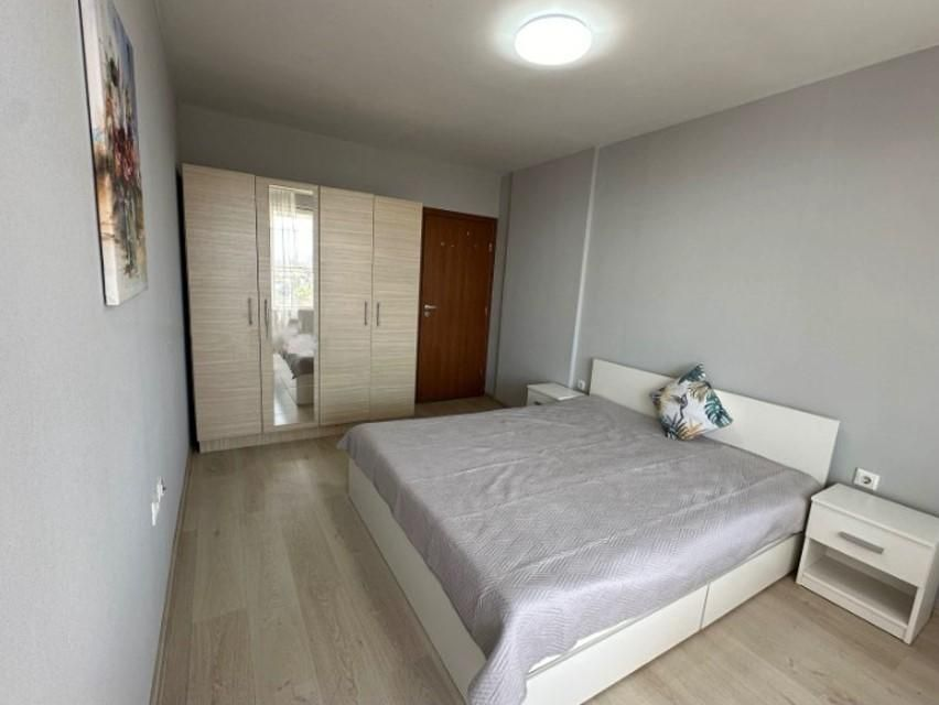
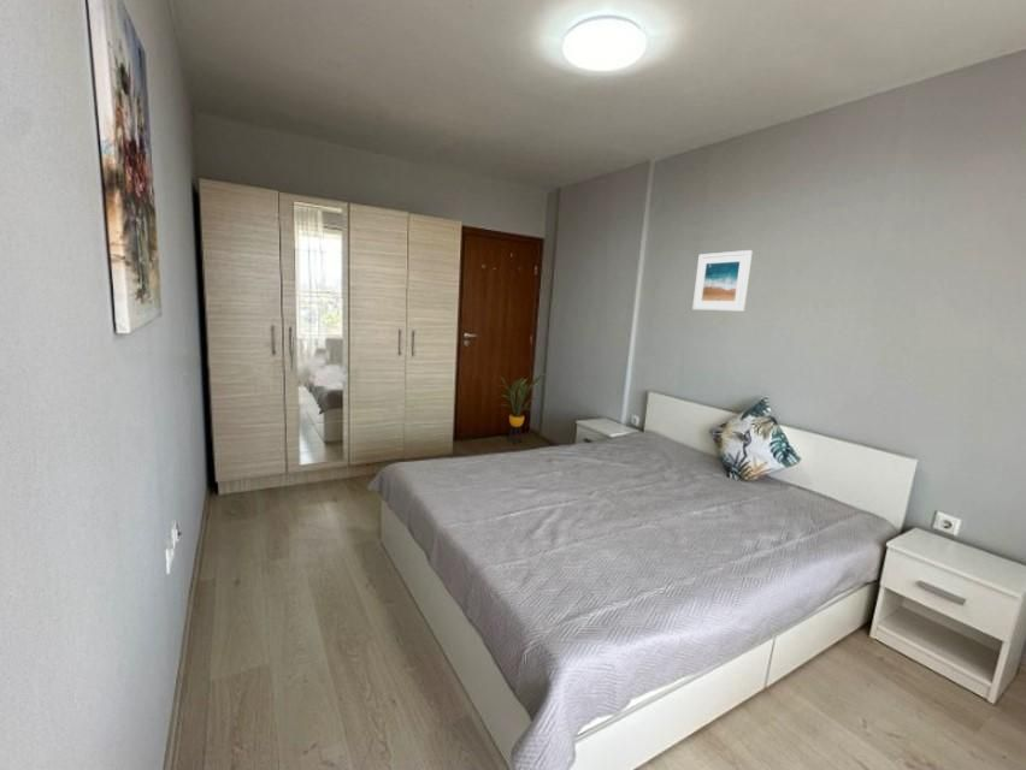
+ house plant [496,372,549,446]
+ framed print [691,249,754,313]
